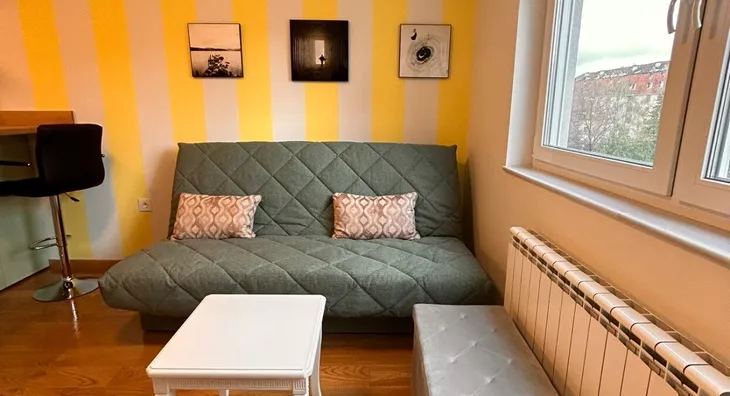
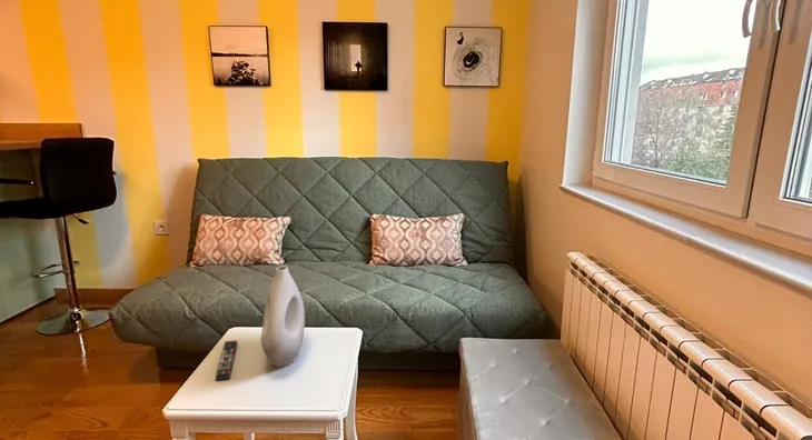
+ remote control [215,339,238,381]
+ vase [260,264,306,368]
